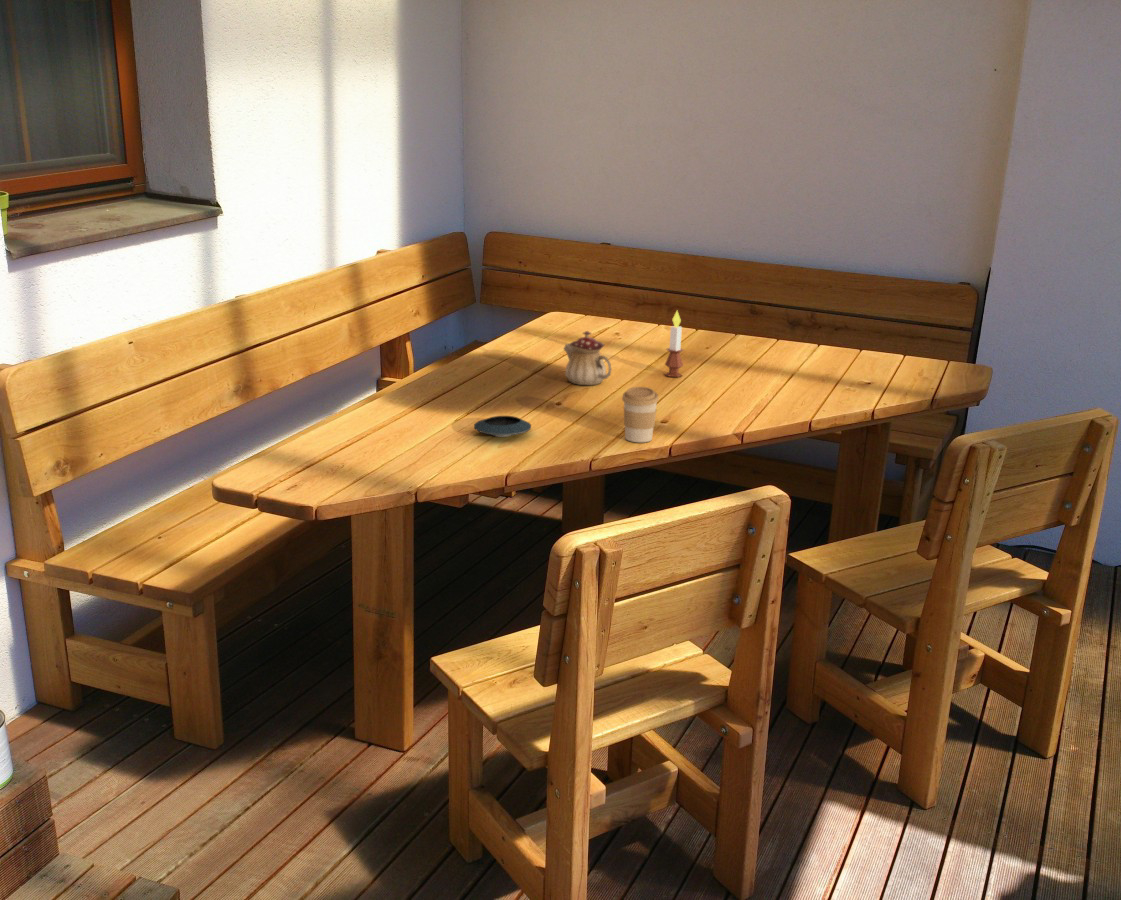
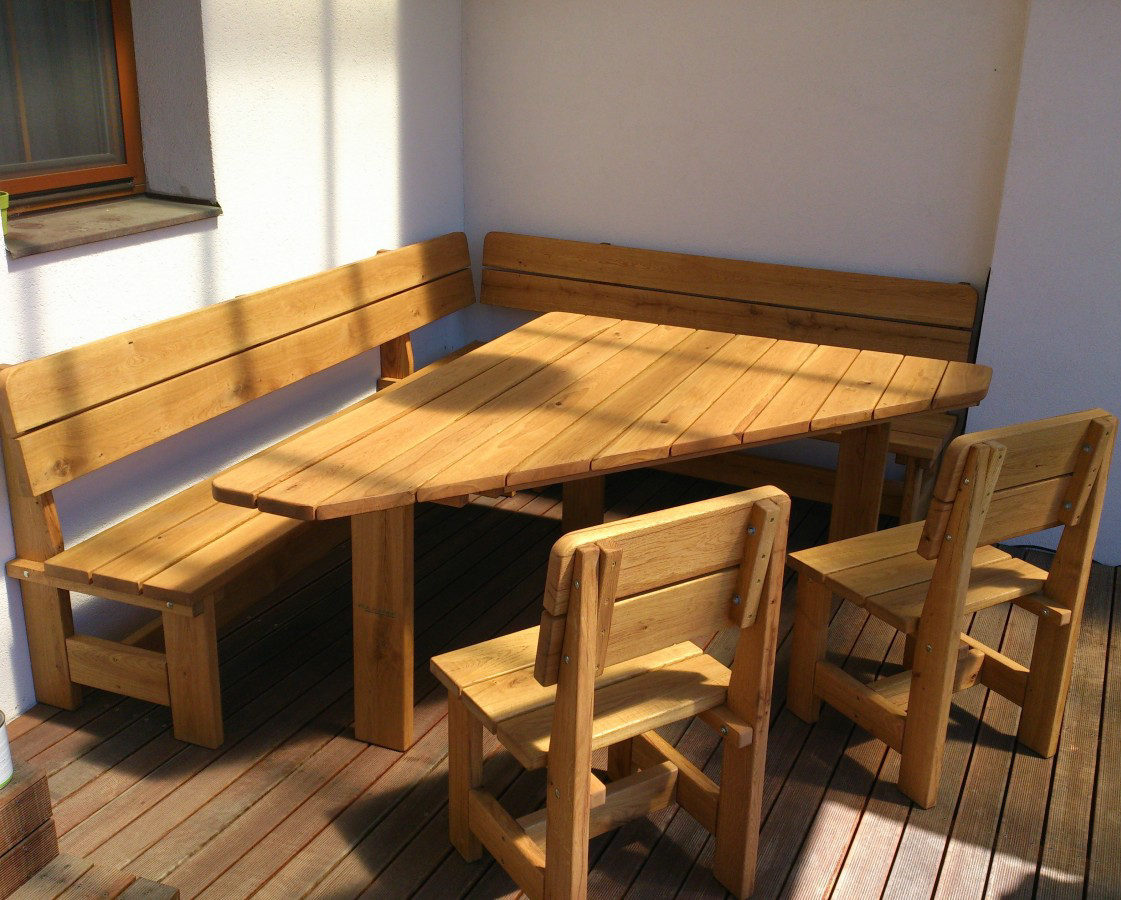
- saucer [473,415,532,438]
- coffee cup [621,386,660,443]
- teapot [562,330,613,386]
- candle [664,310,685,378]
